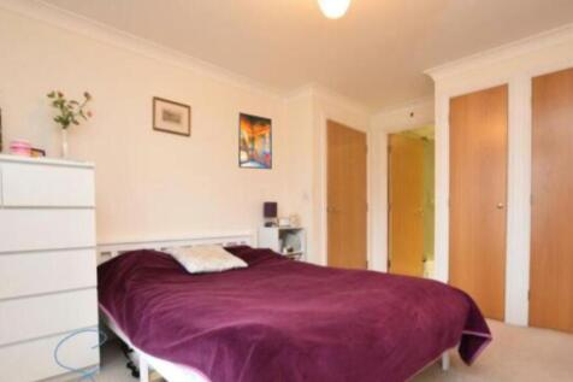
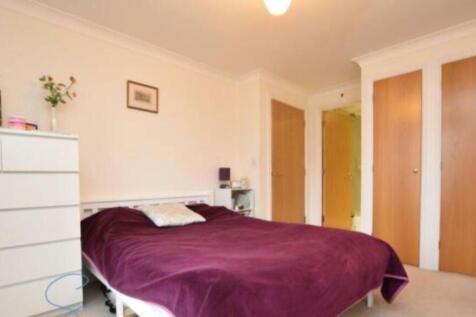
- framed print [237,111,273,170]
